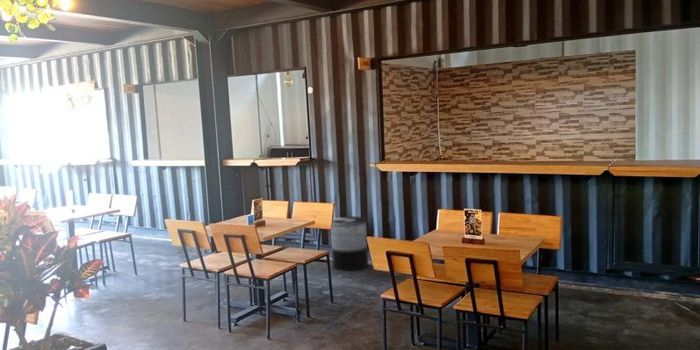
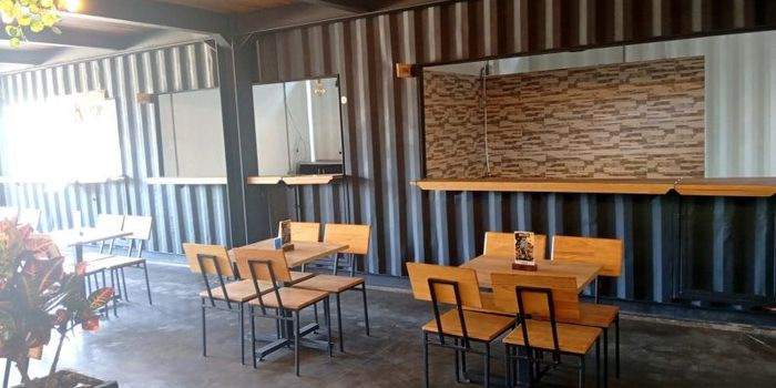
- trash can [330,215,369,272]
